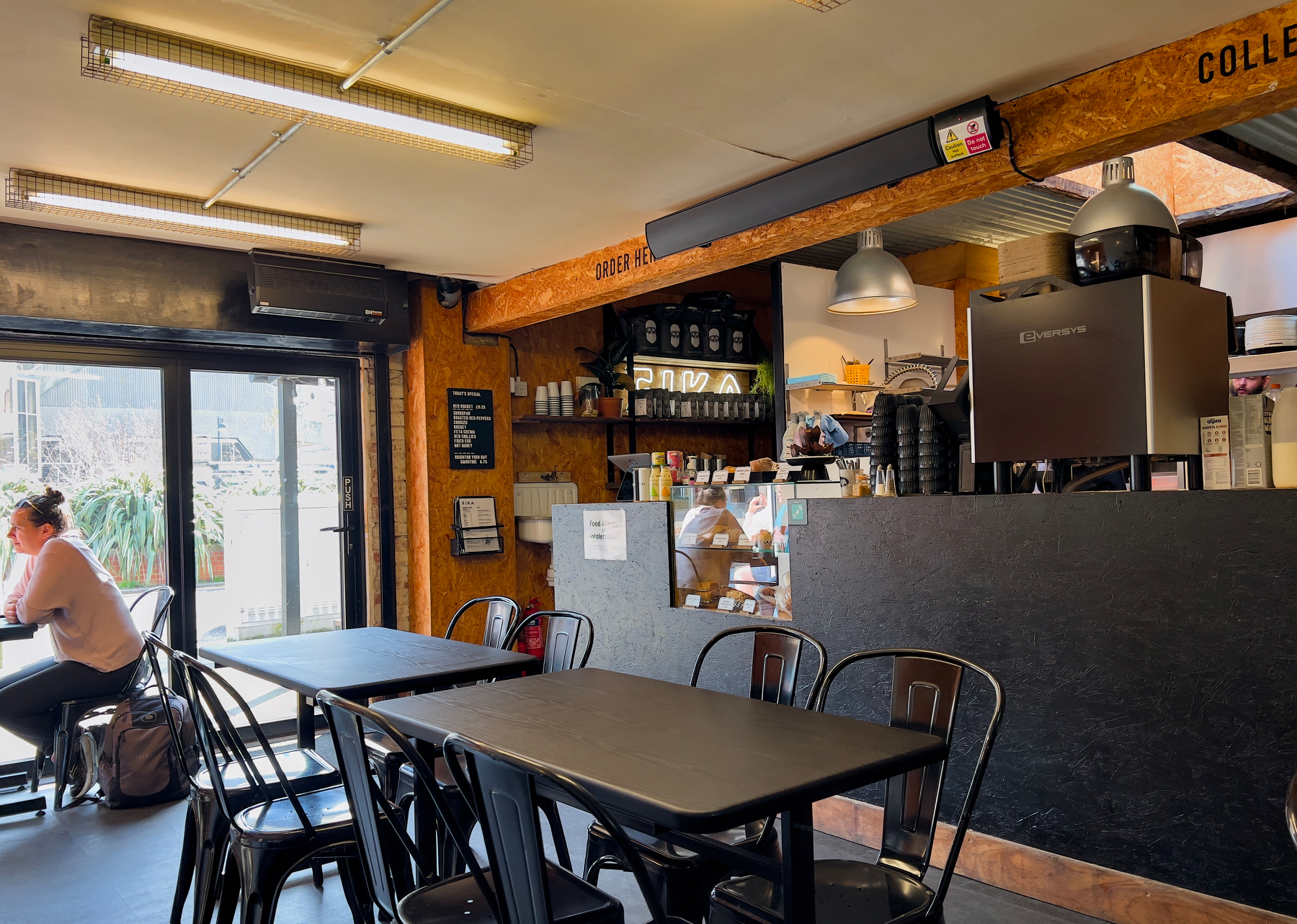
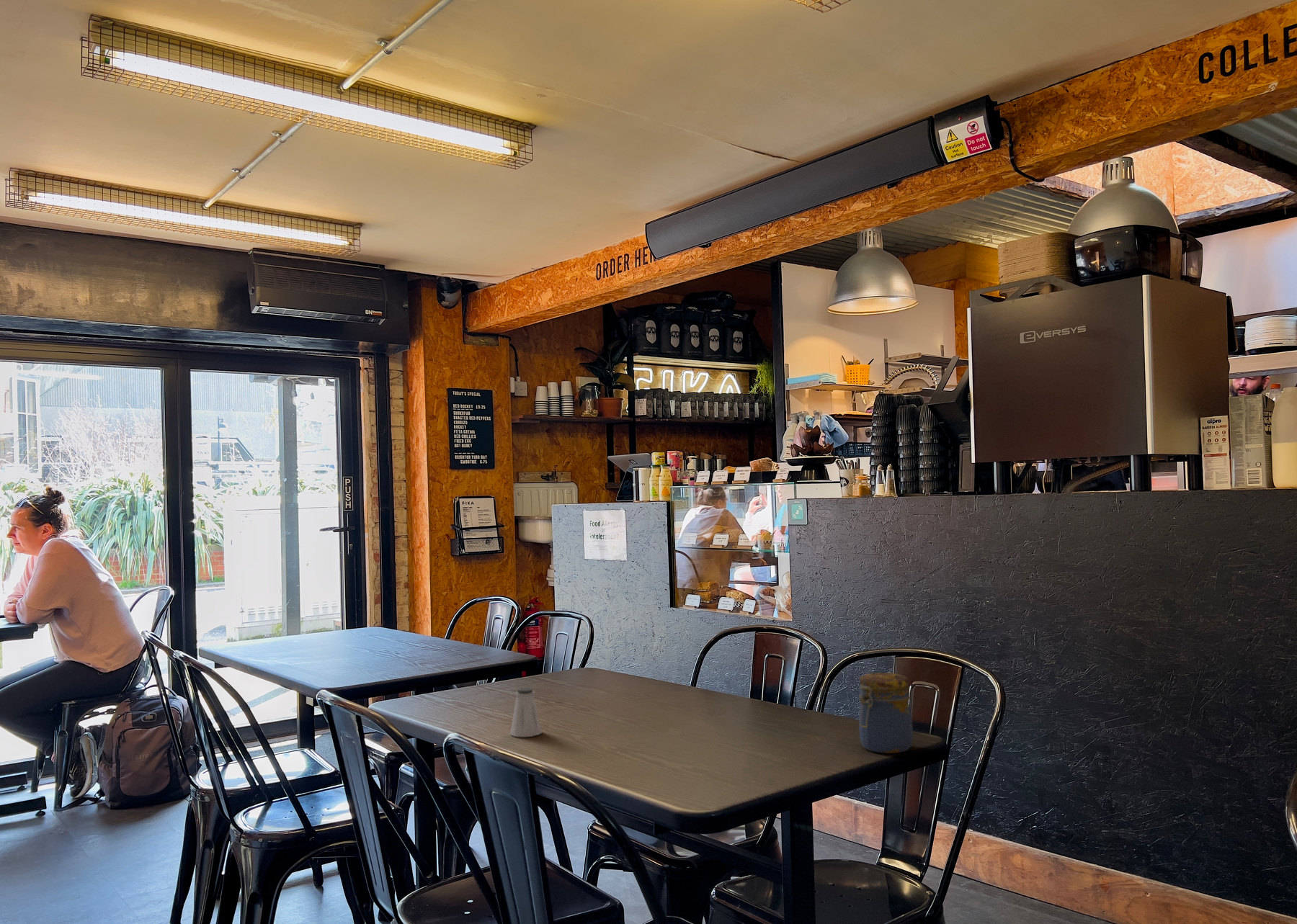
+ jar [858,672,914,754]
+ saltshaker [510,687,543,738]
